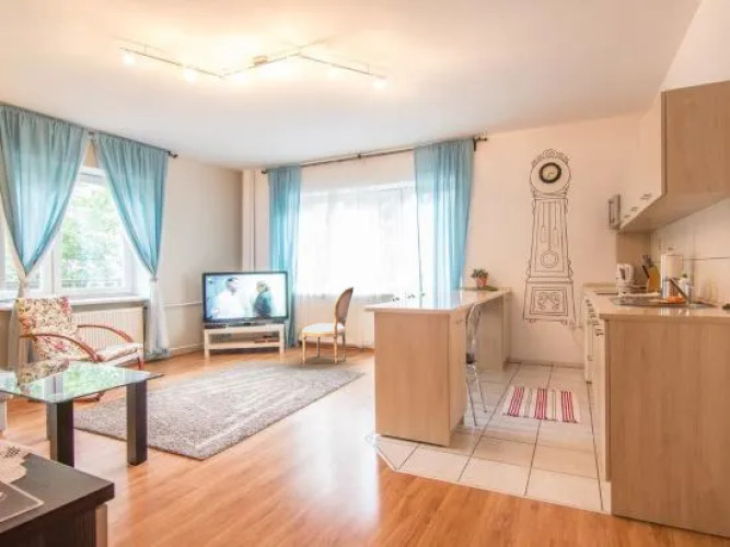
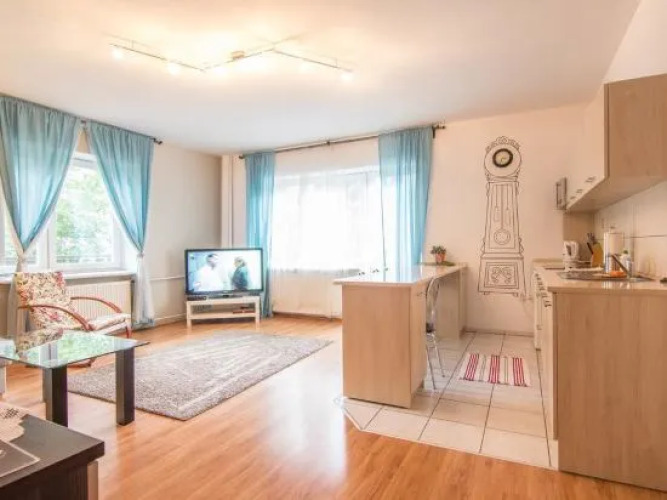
- dining chair [301,286,355,365]
